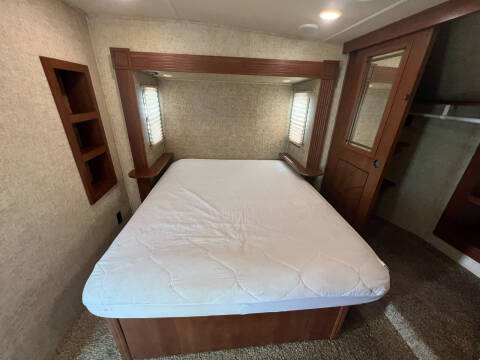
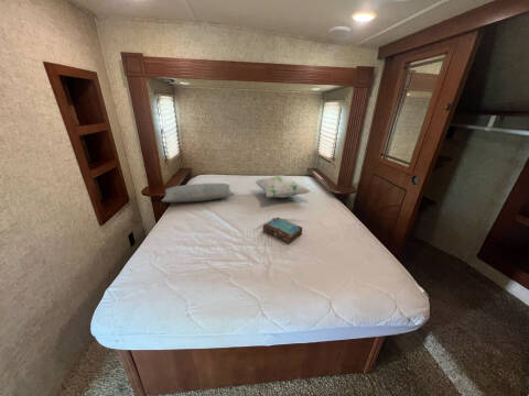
+ decorative pillow [253,175,312,199]
+ book [262,217,303,245]
+ pillow [160,183,236,204]
